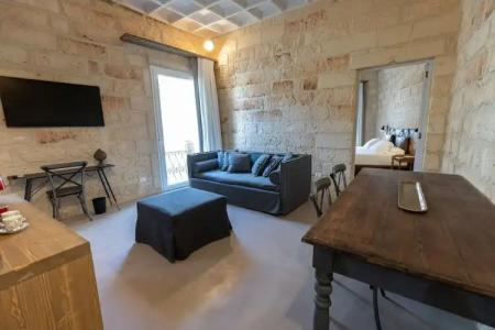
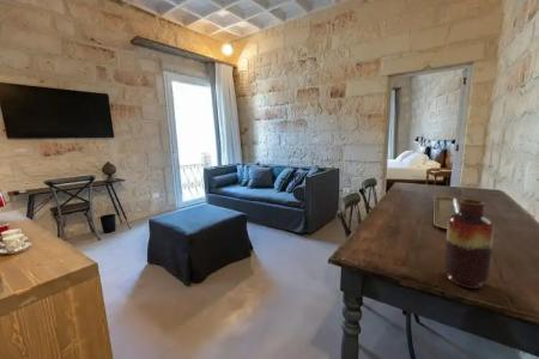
+ vase [443,199,495,290]
